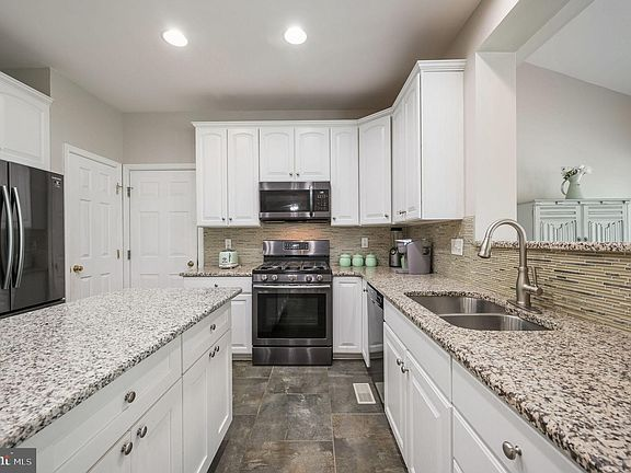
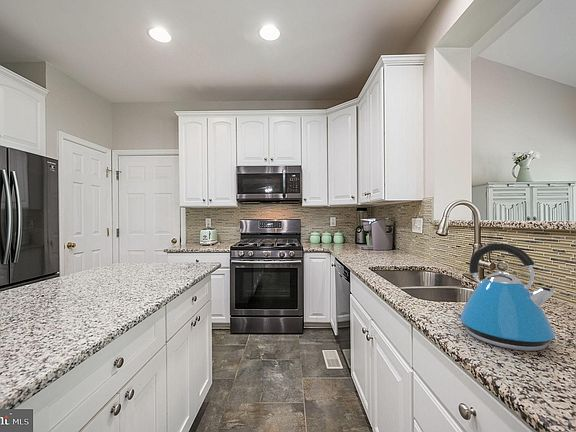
+ kettle [454,242,557,352]
